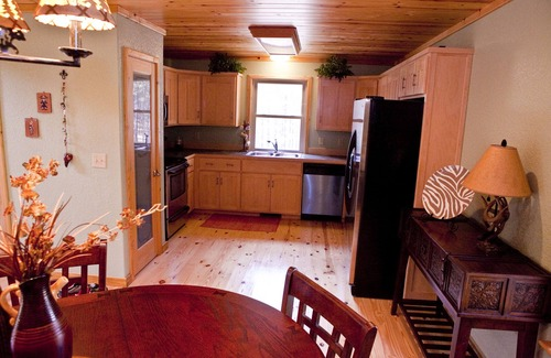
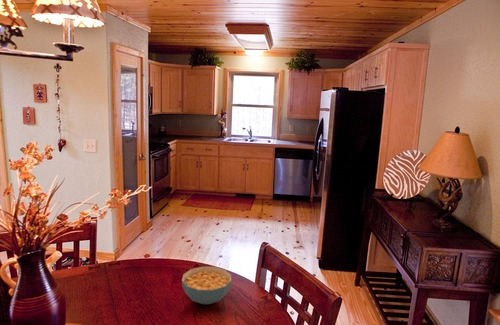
+ cereal bowl [181,266,232,305]
